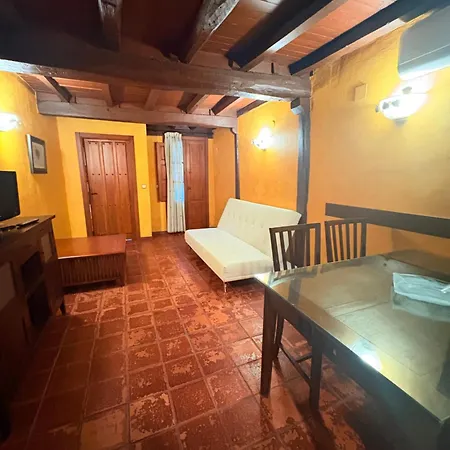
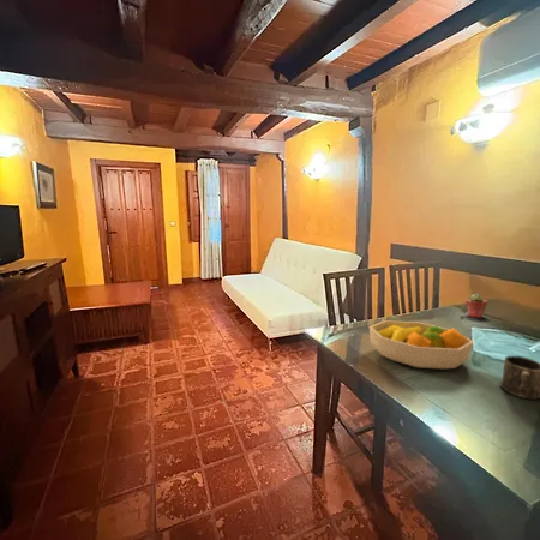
+ mug [499,354,540,401]
+ potted succulent [464,293,488,319]
+ fruit bowl [368,319,475,371]
